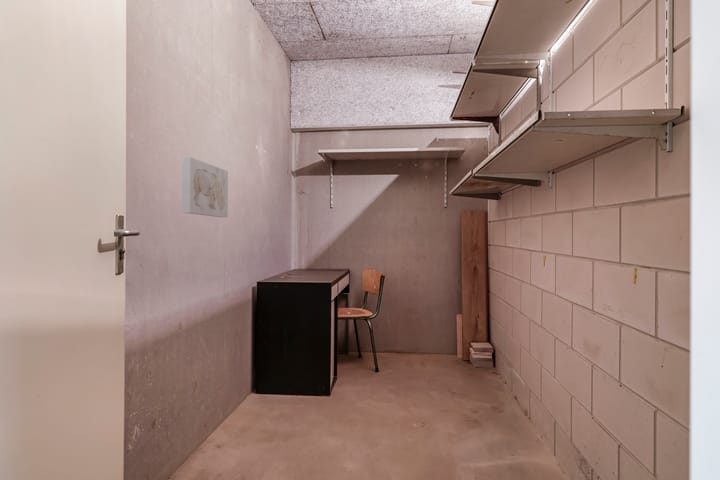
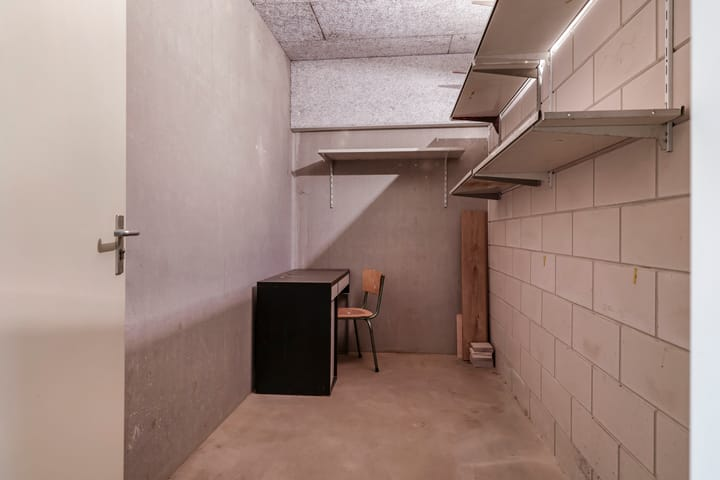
- wall art [181,156,229,218]
